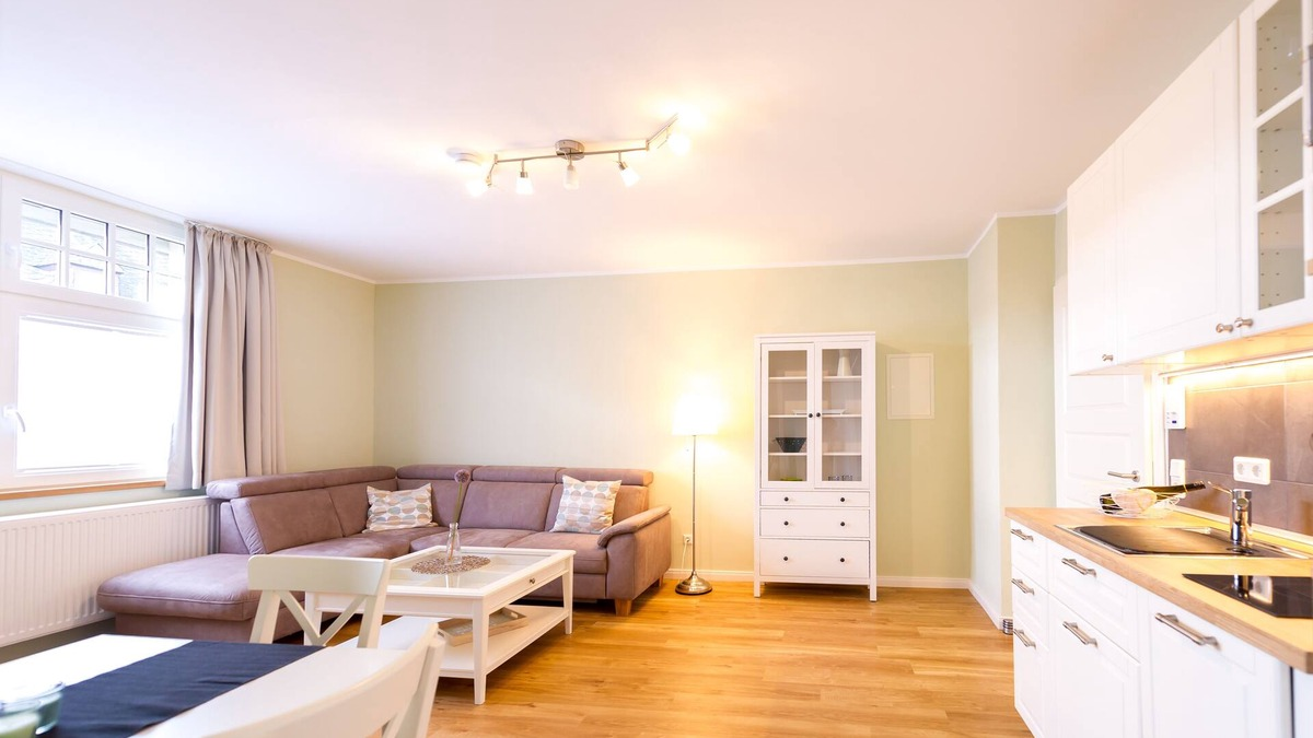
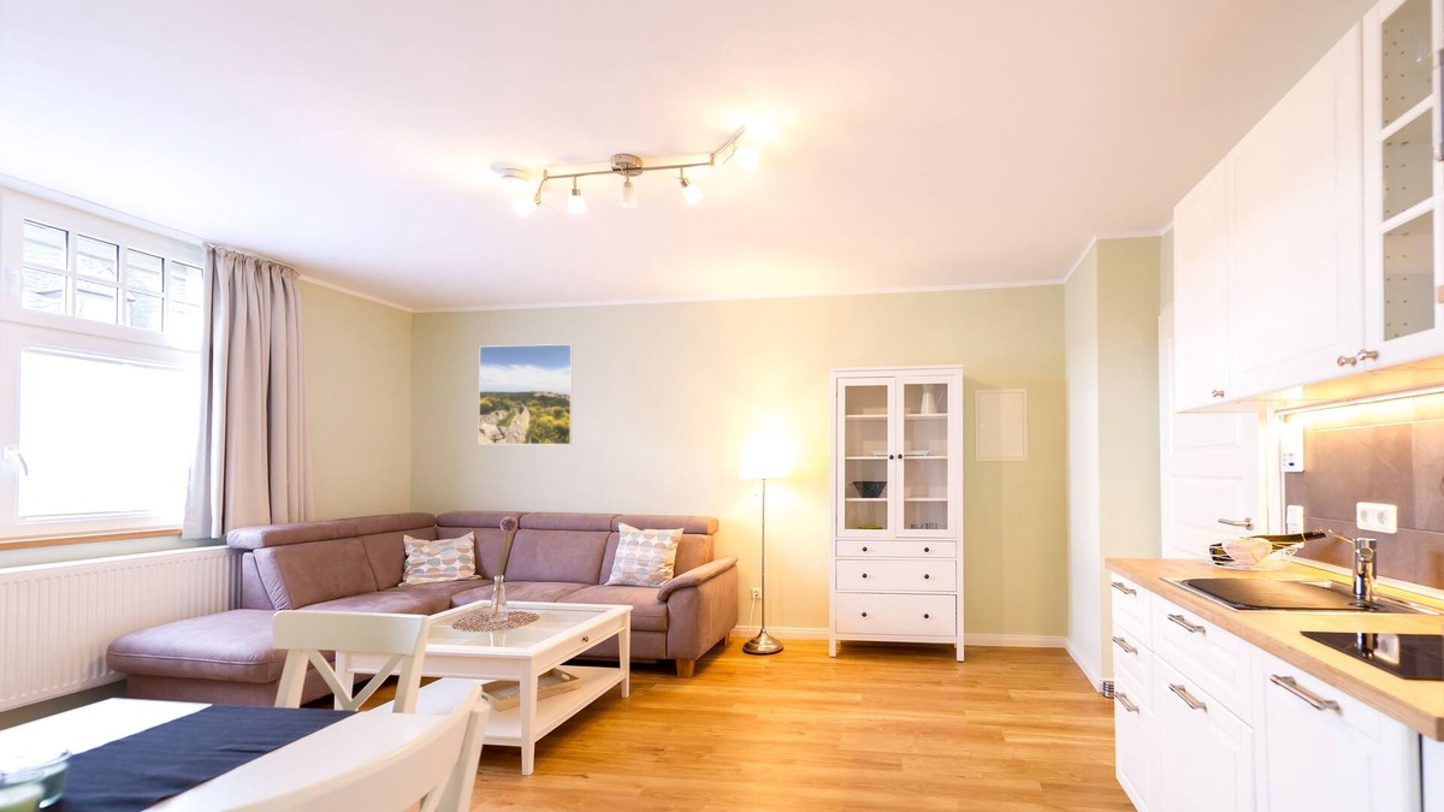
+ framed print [478,343,574,446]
